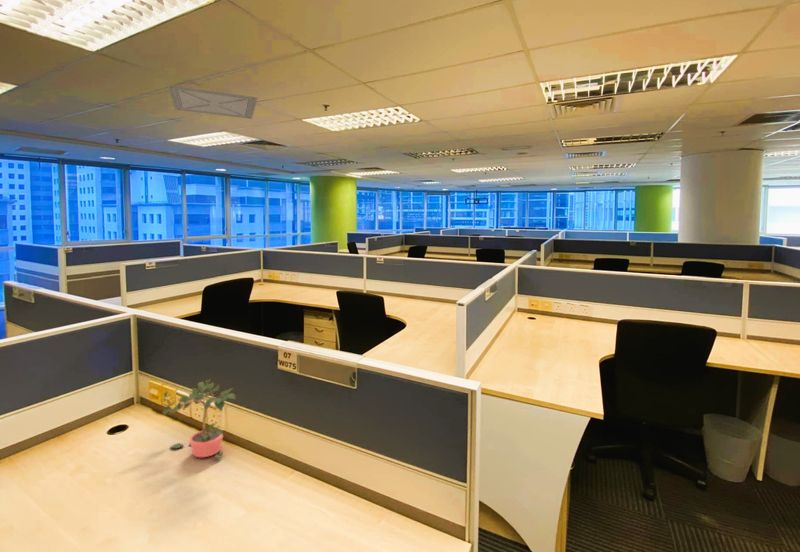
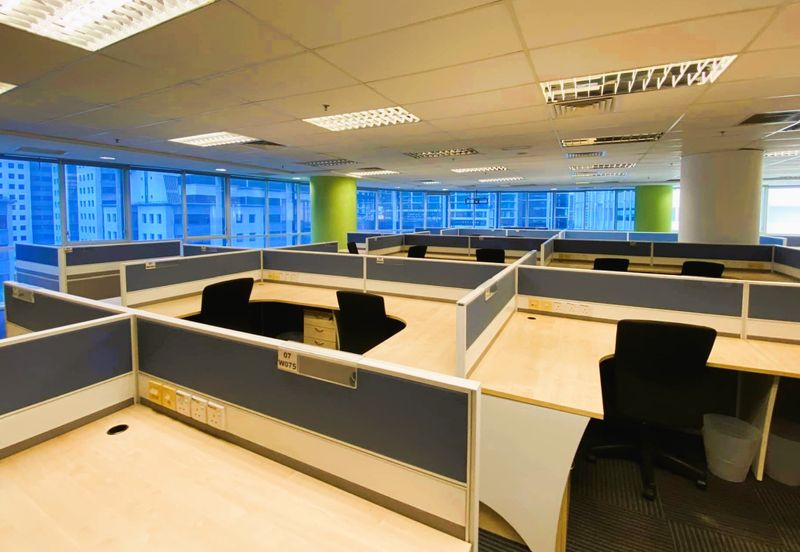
- potted plant [161,378,237,459]
- ceiling vent [166,84,259,120]
